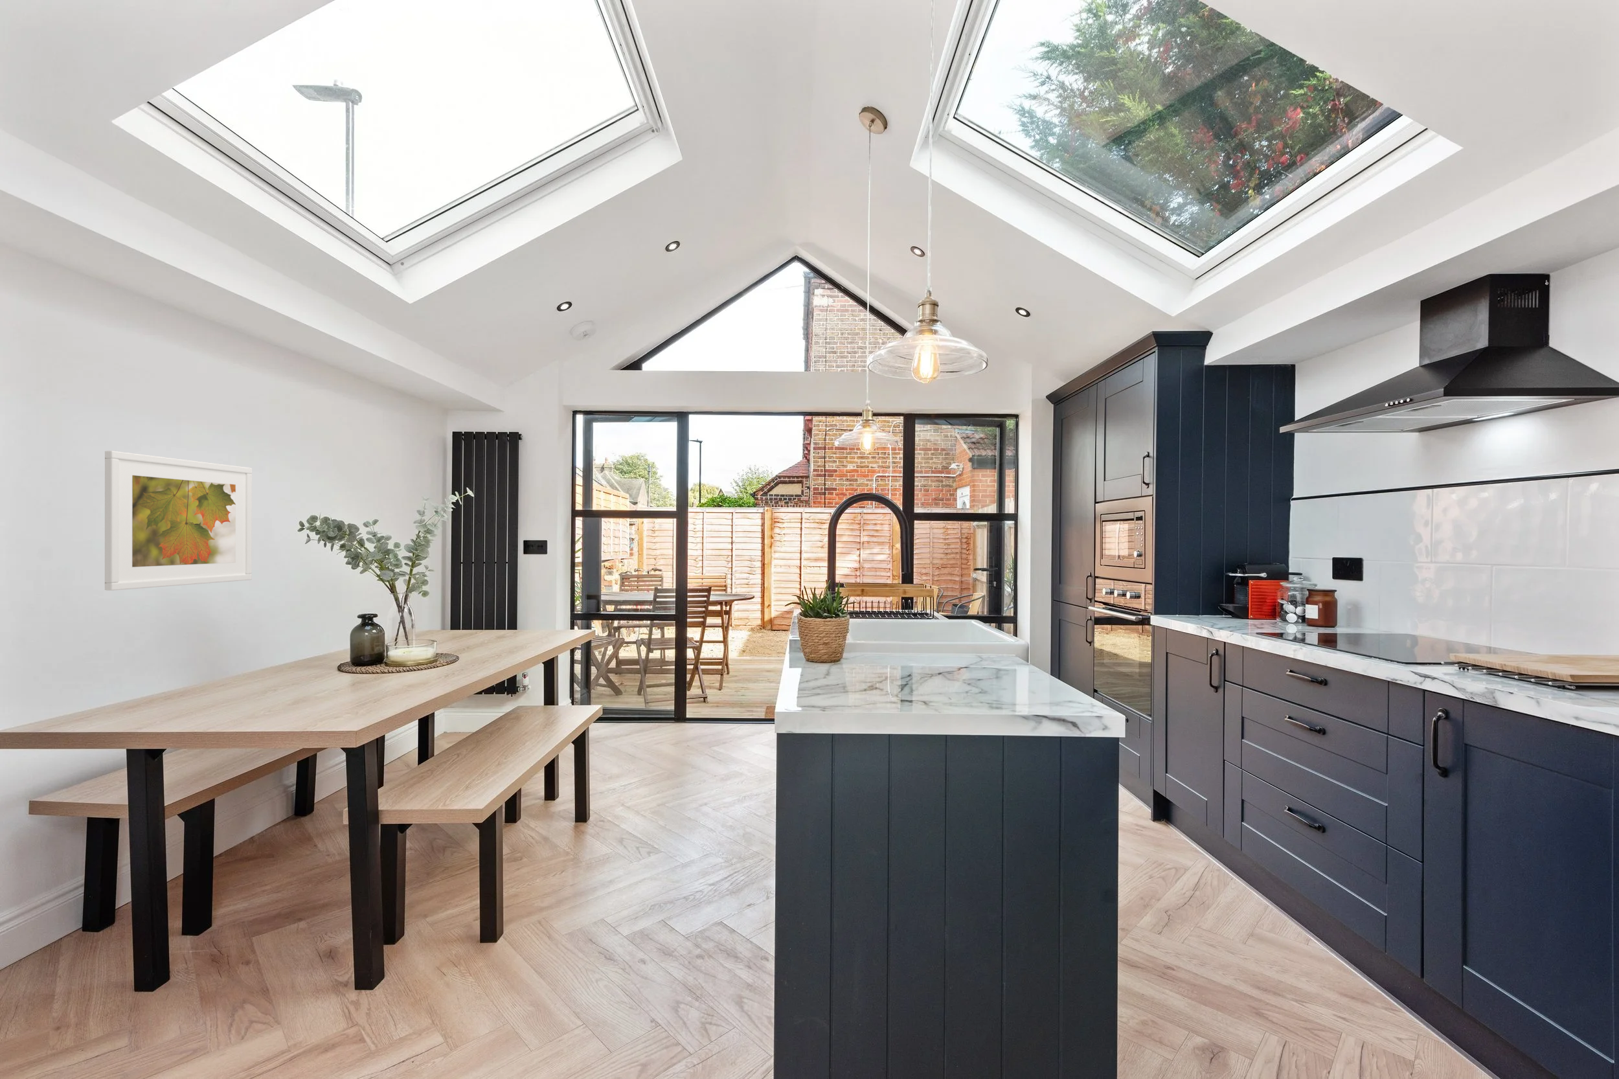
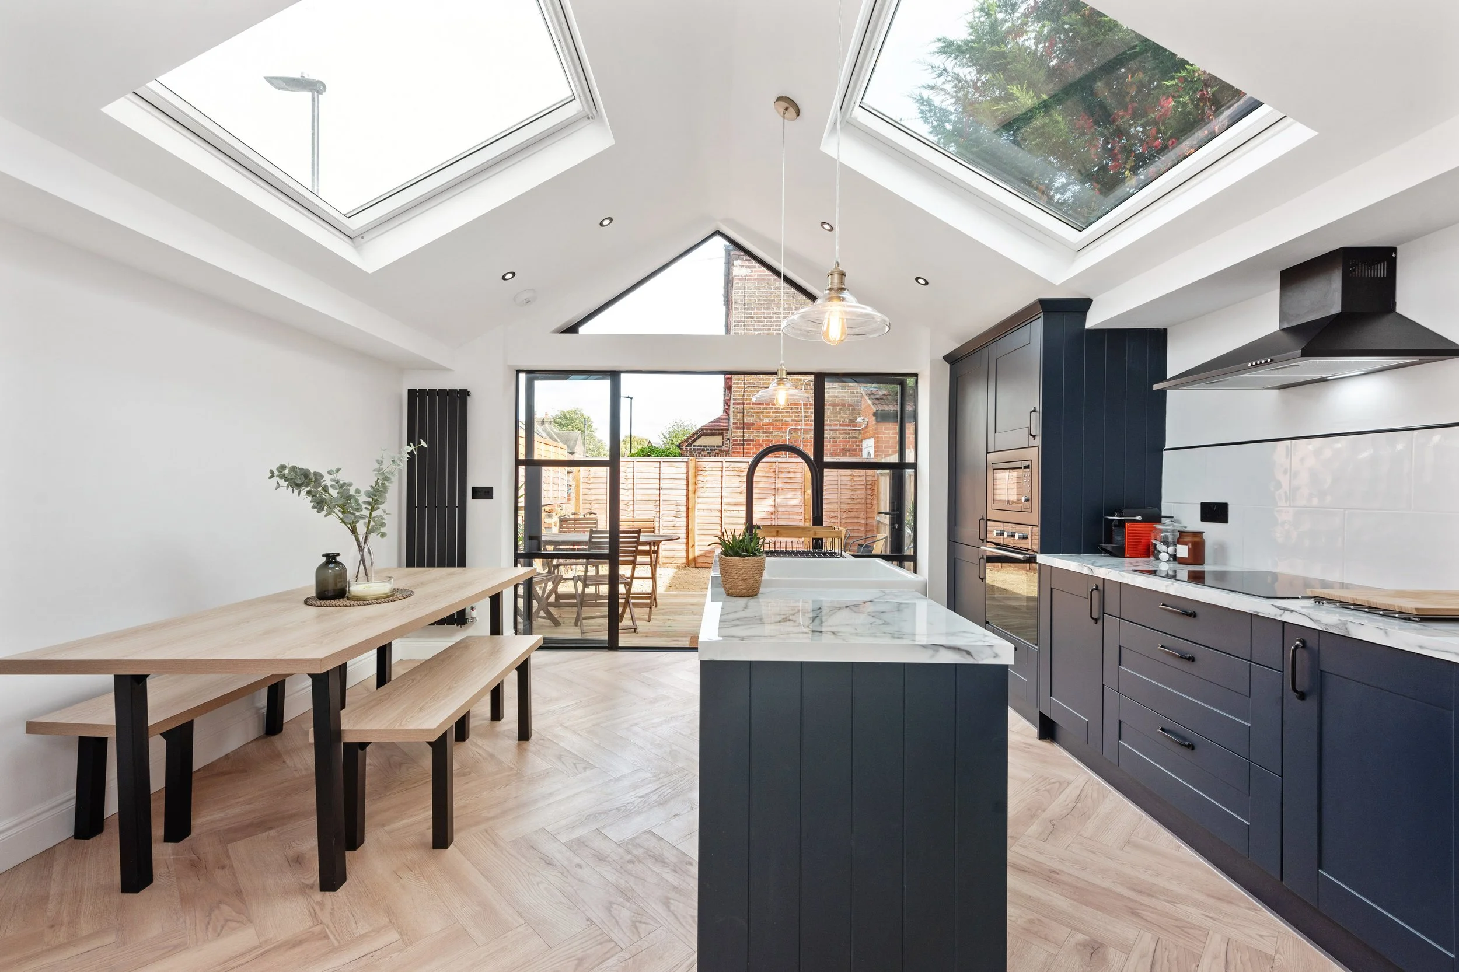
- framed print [105,450,253,591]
